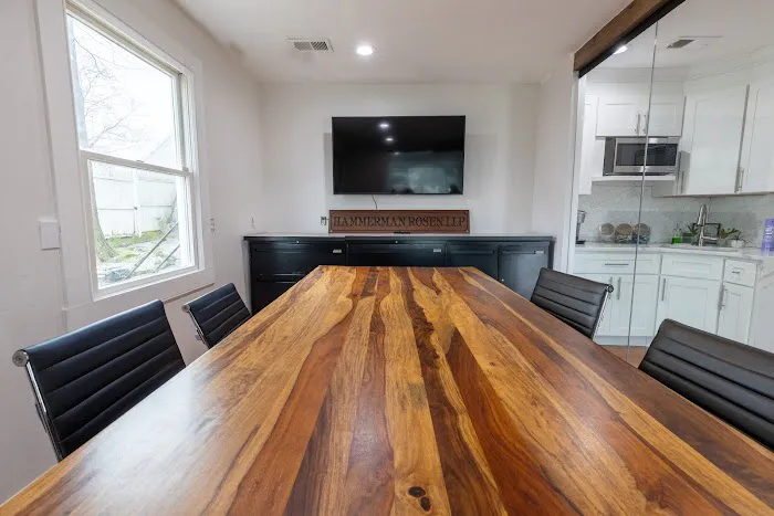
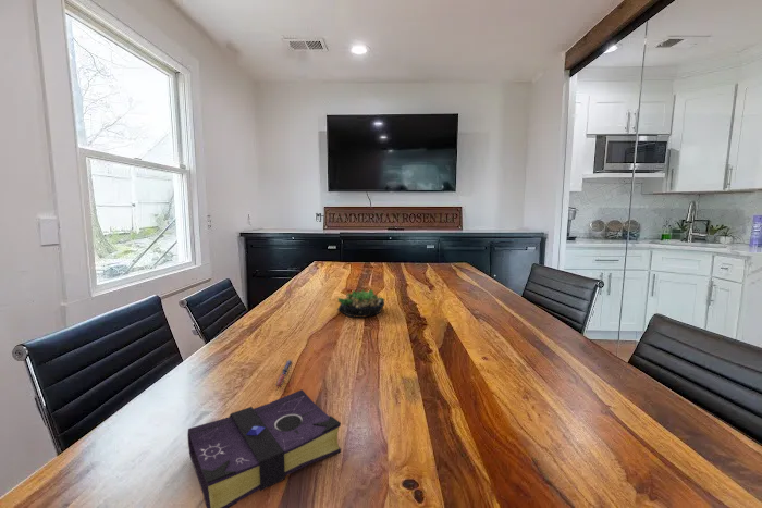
+ book [186,388,342,508]
+ pen [274,358,294,389]
+ succulent plant [336,288,385,319]
